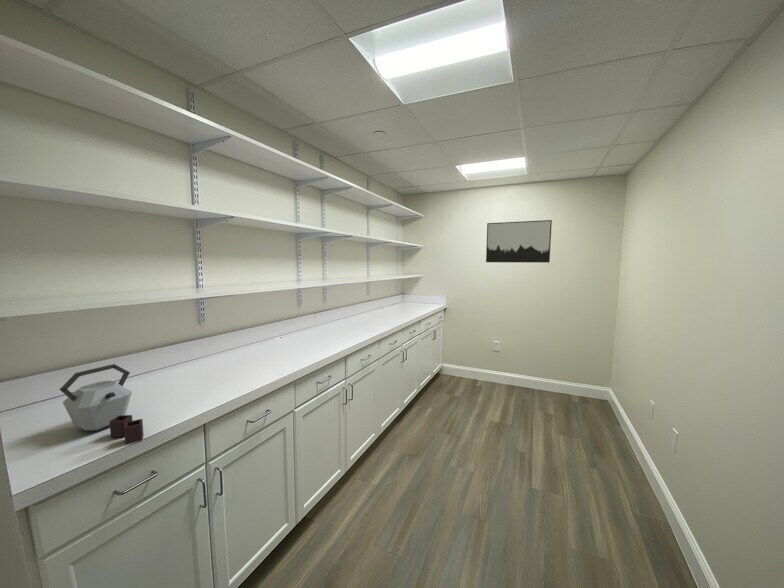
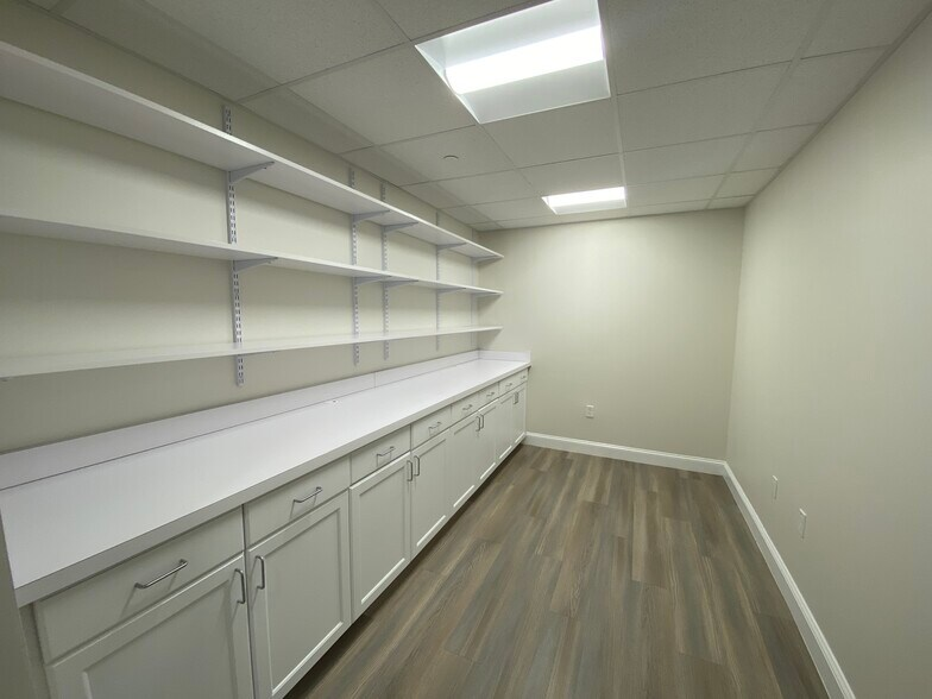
- wall art [485,219,553,264]
- kettle [58,363,144,445]
